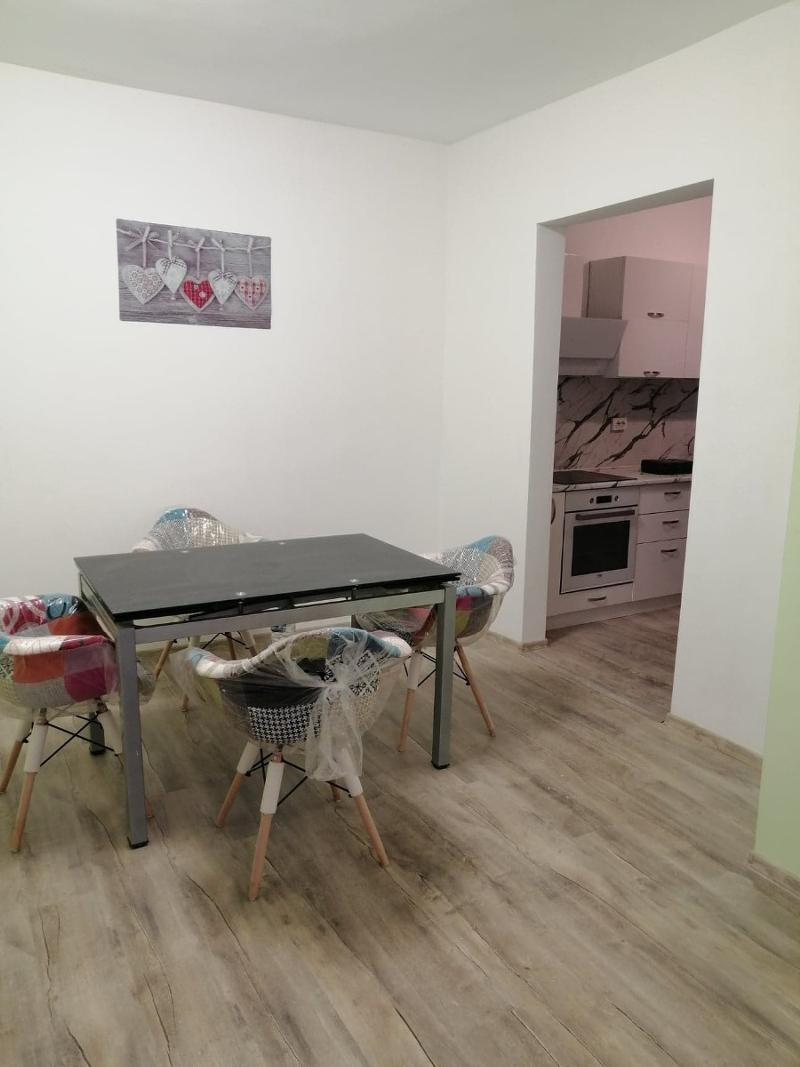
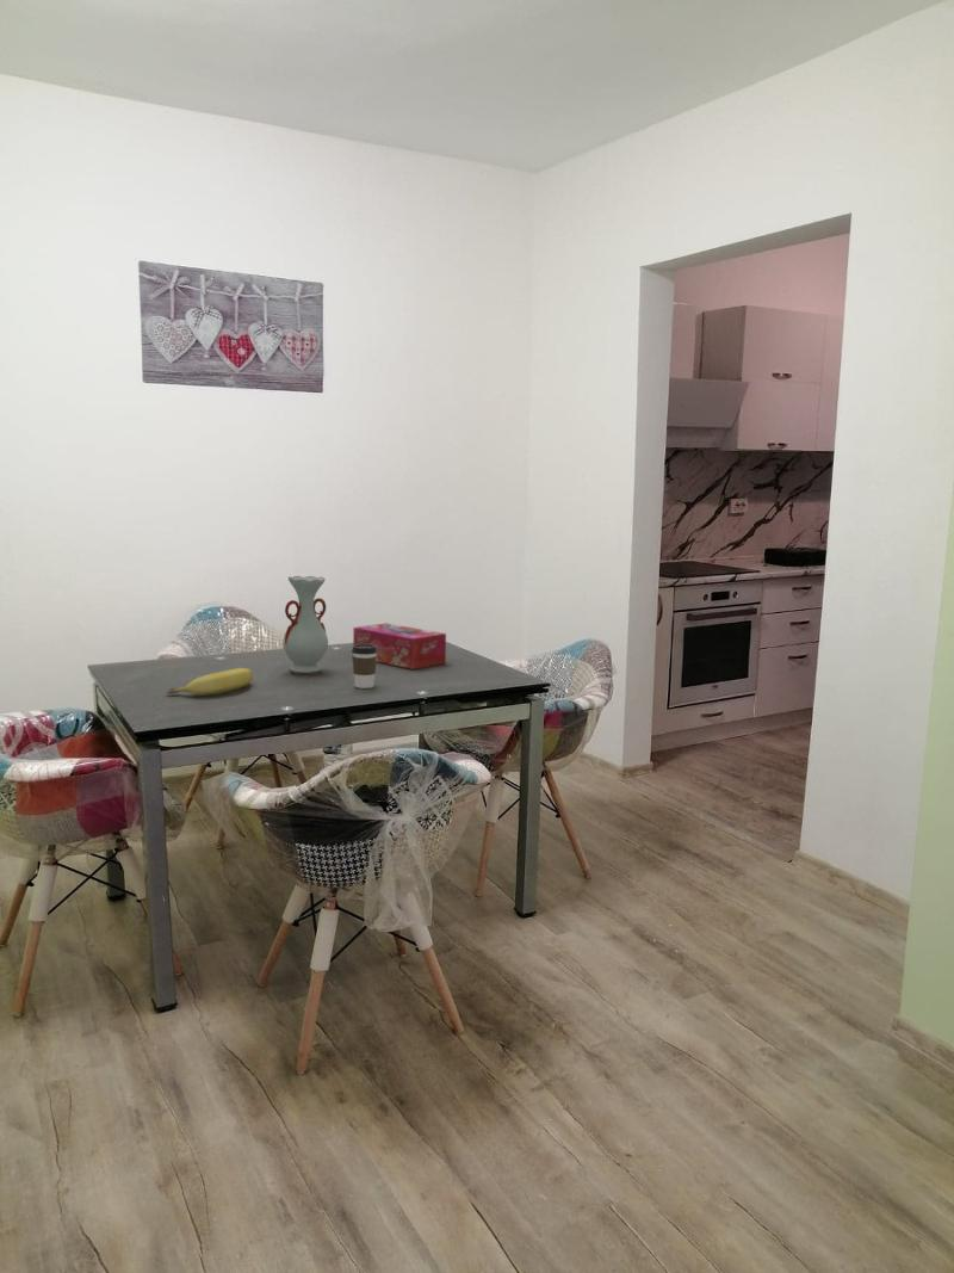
+ tissue box [352,622,447,671]
+ vase [281,575,329,675]
+ coffee cup [351,644,377,690]
+ banana [166,667,254,697]
